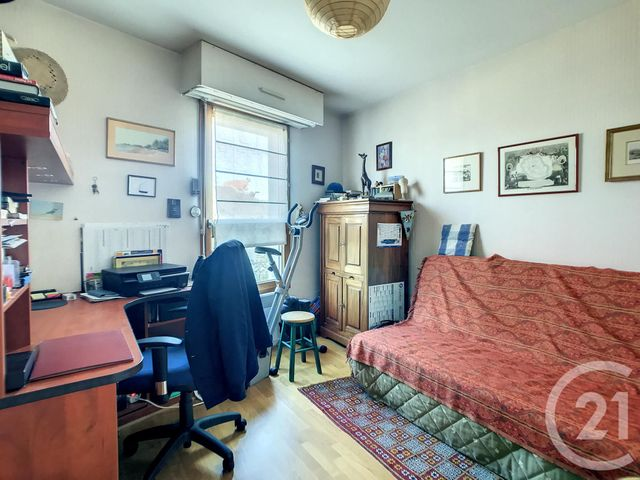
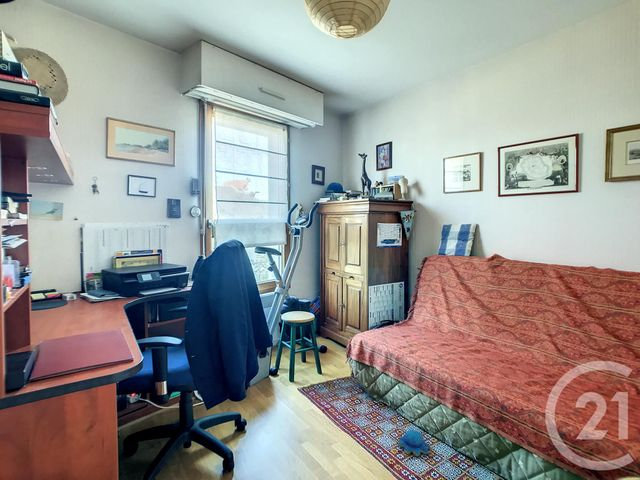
+ plush toy [397,428,430,457]
